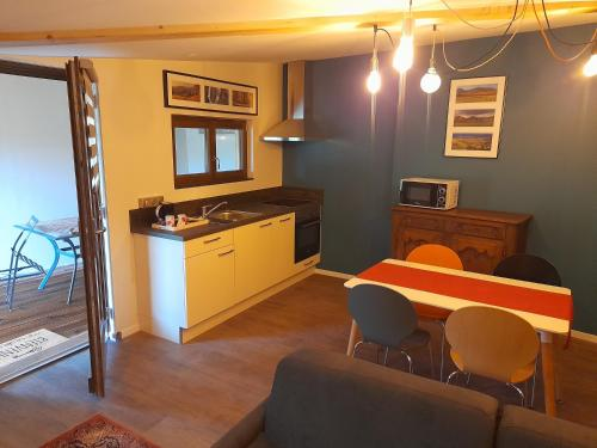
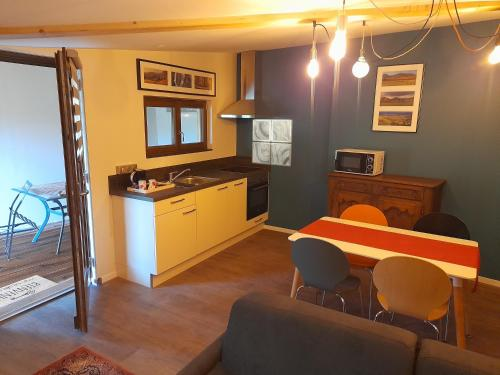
+ wall art [251,119,293,167]
